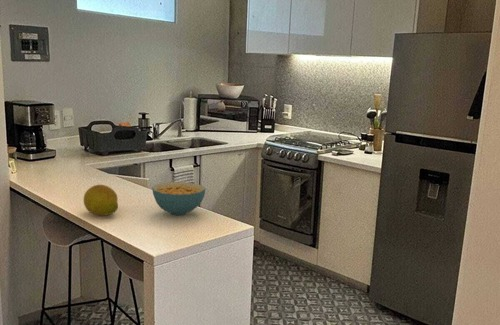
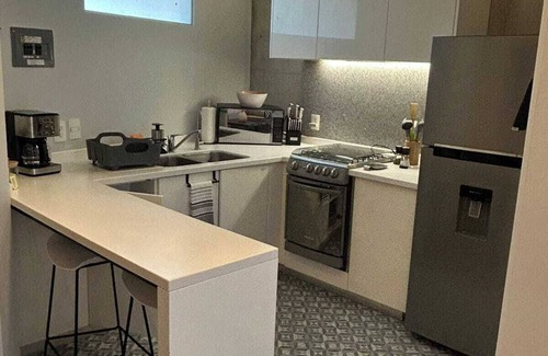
- cereal bowl [151,181,206,216]
- fruit [83,184,119,217]
